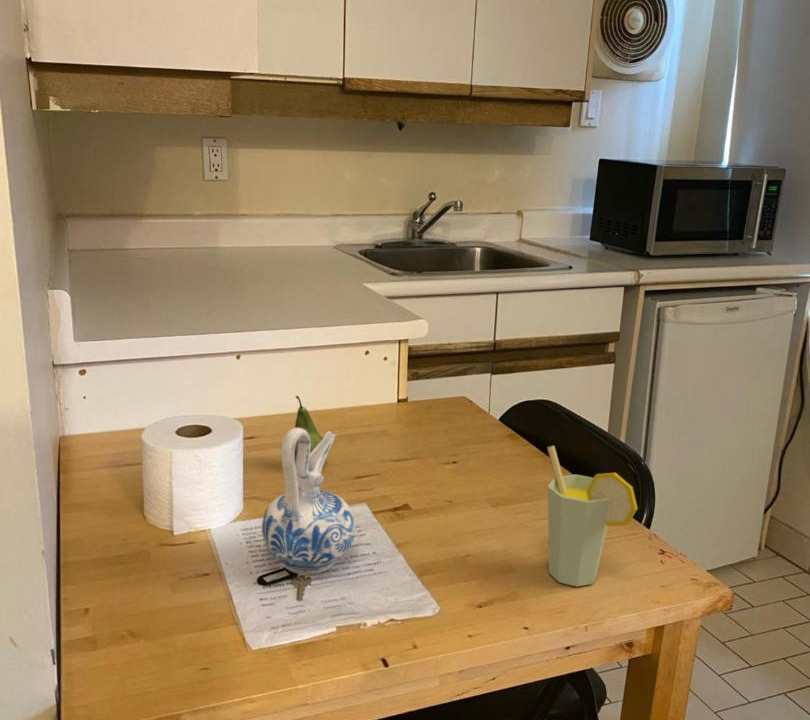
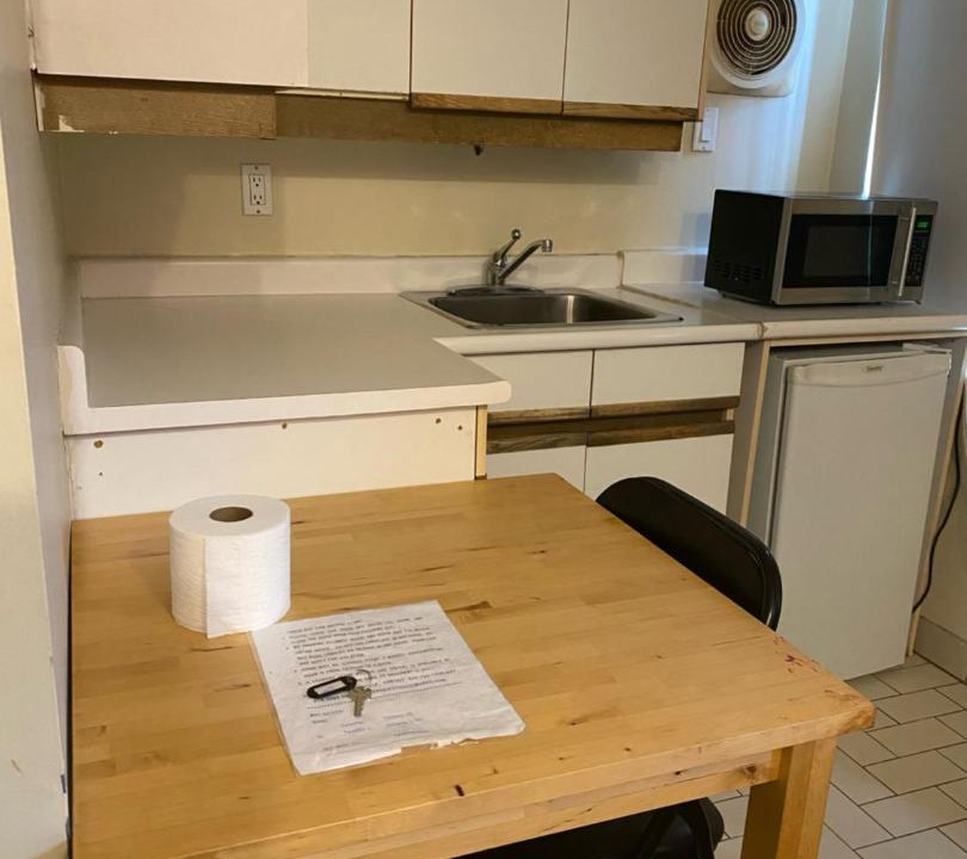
- cup [546,445,639,588]
- ceramic pitcher [261,427,356,575]
- fruit [294,395,323,464]
